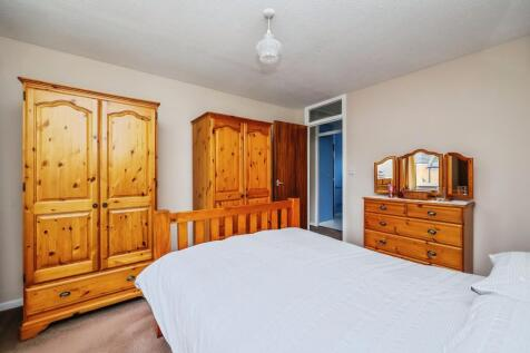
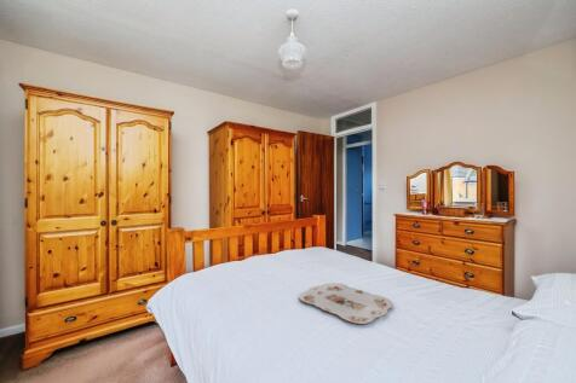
+ serving tray [298,282,394,325]
